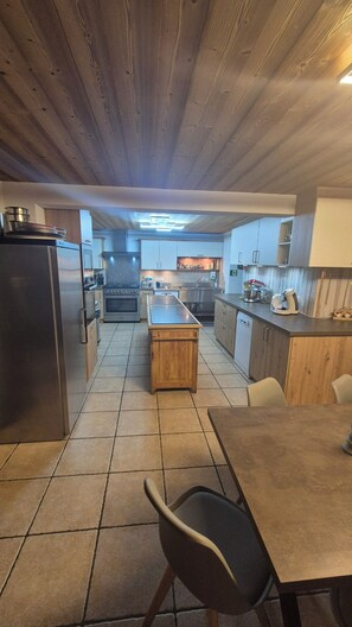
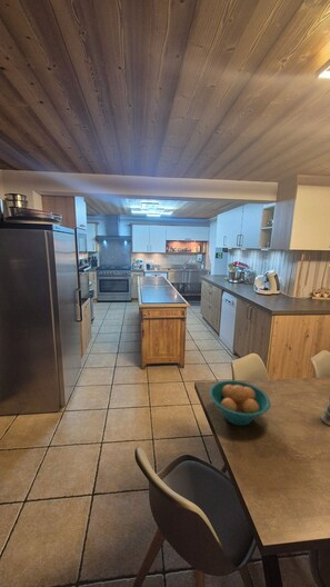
+ fruit bowl [208,379,271,427]
